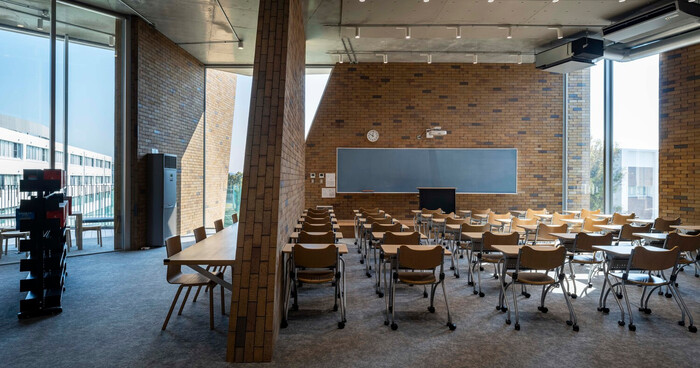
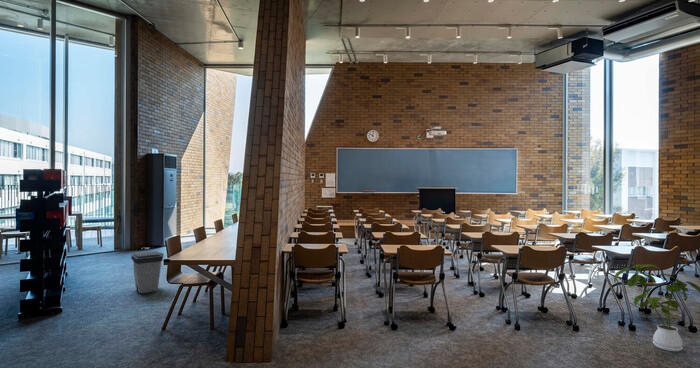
+ house plant [613,263,700,352]
+ trash can [130,250,164,294]
